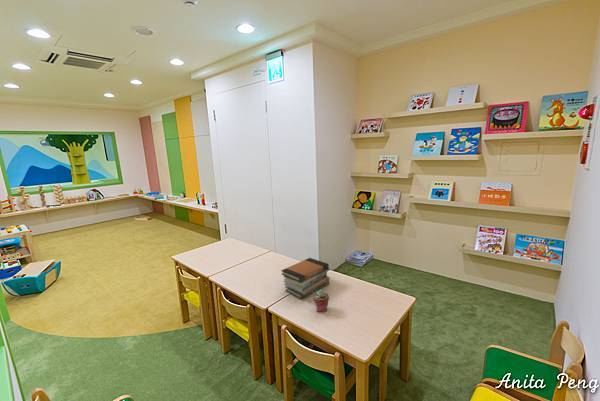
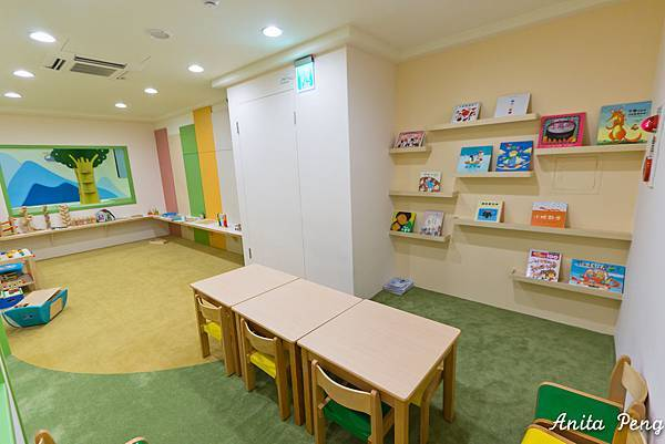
- book stack [280,257,330,300]
- potted succulent [312,289,330,313]
